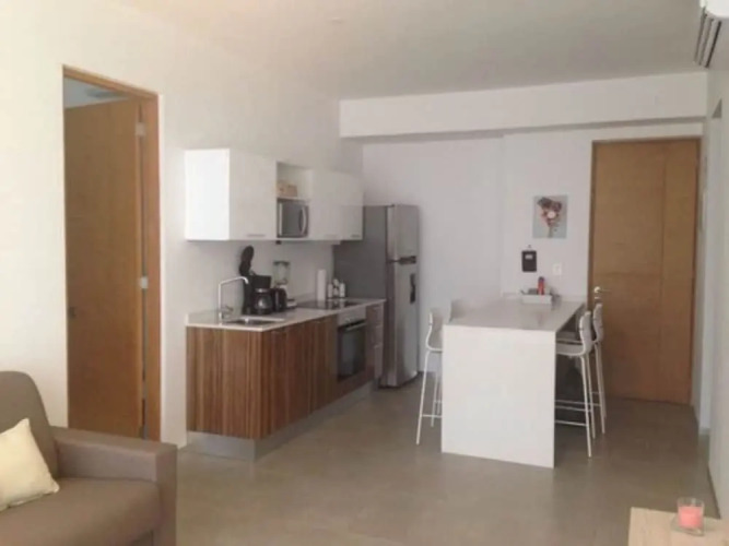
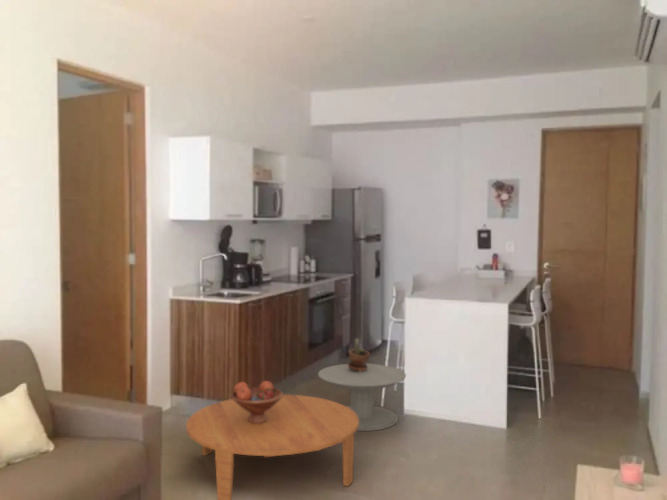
+ coffee table [185,394,359,500]
+ potted plant [347,338,370,372]
+ fruit bowl [230,380,284,424]
+ side table [317,363,407,432]
